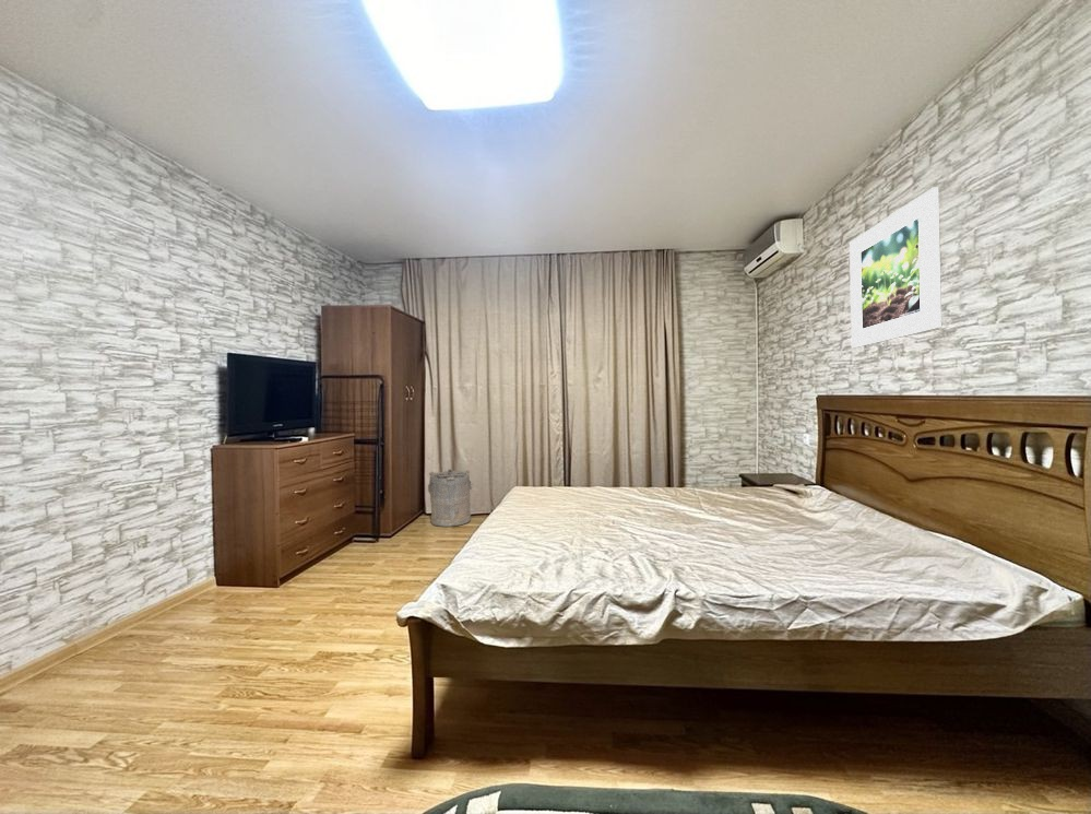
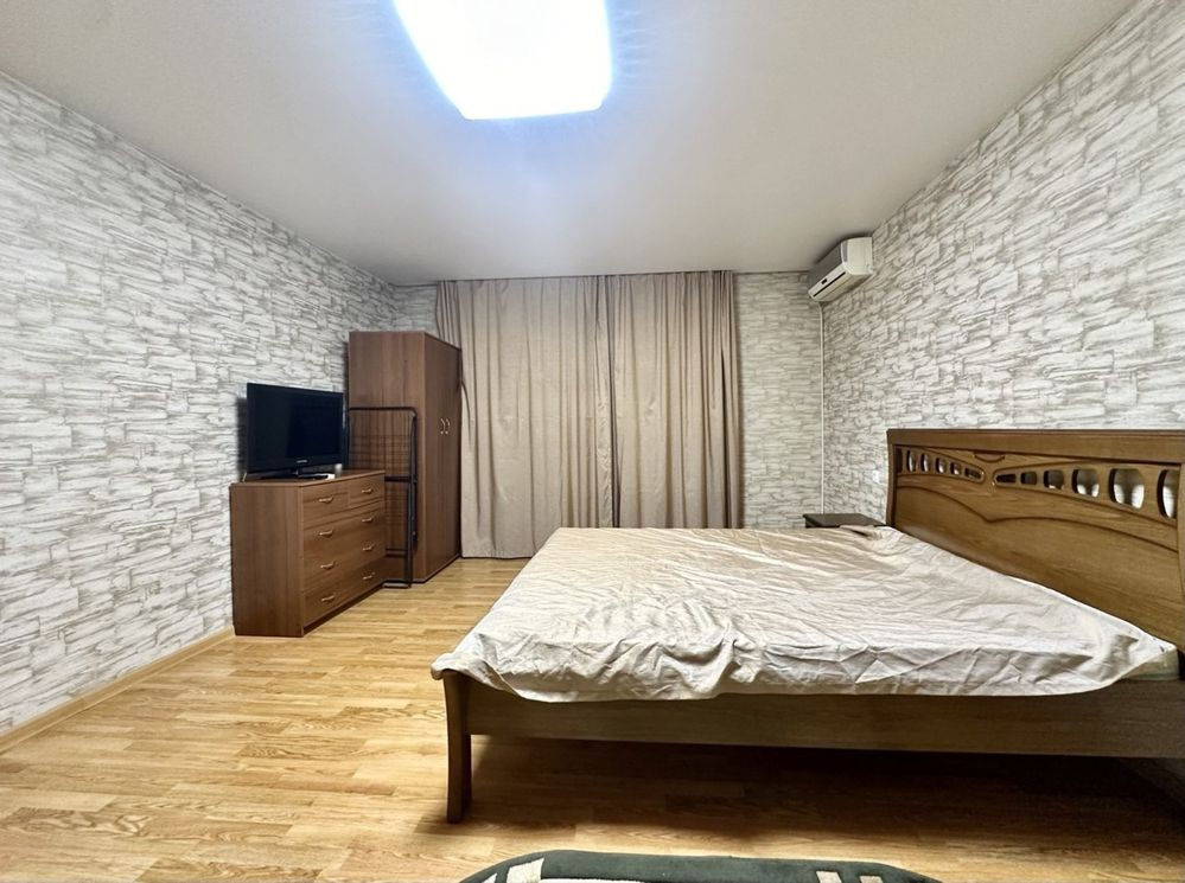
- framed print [849,186,942,349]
- laundry hamper [427,469,474,528]
